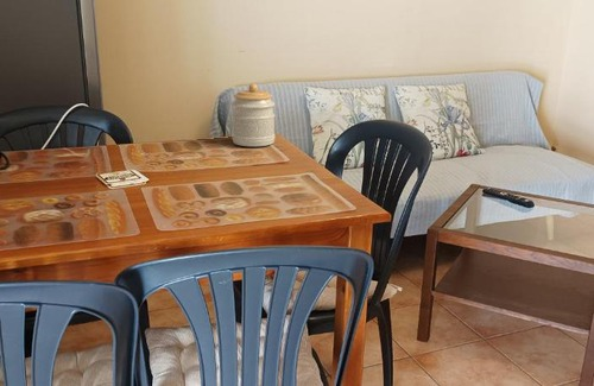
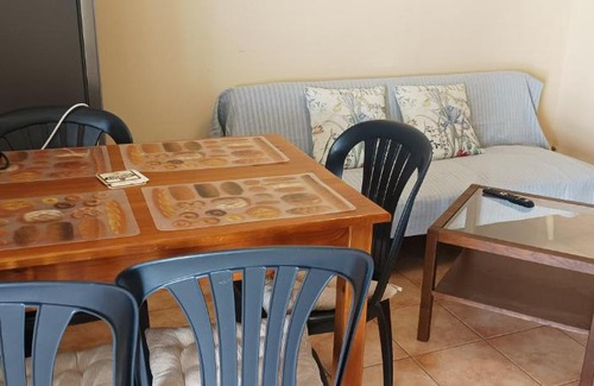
- jar [230,83,277,147]
